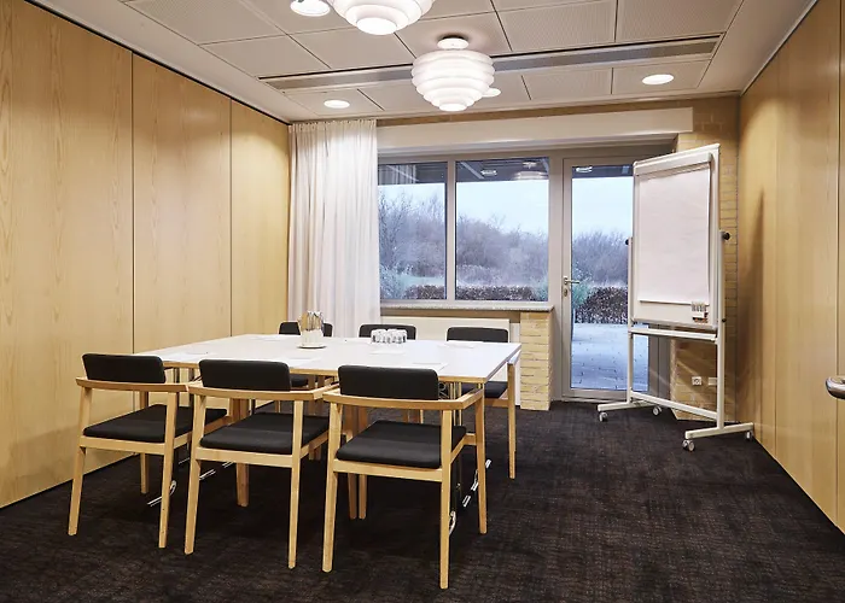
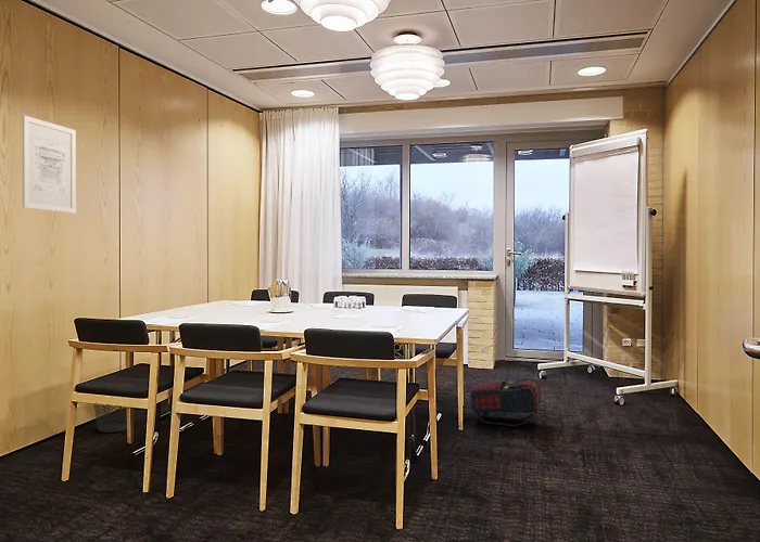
+ wall art [22,114,77,215]
+ wastebasket [92,403,136,434]
+ satchel [469,378,542,427]
